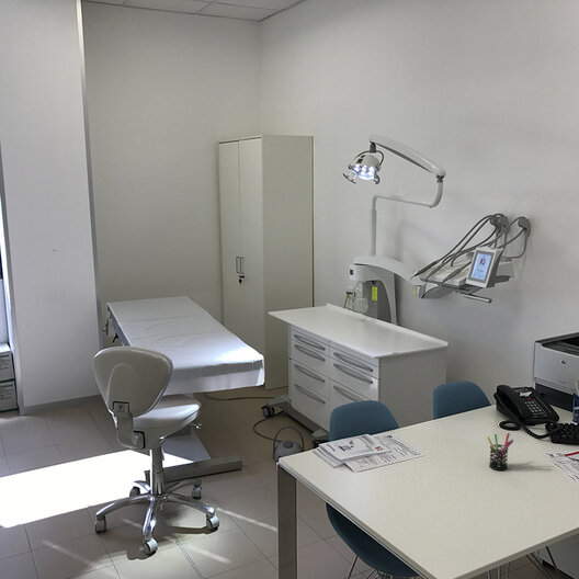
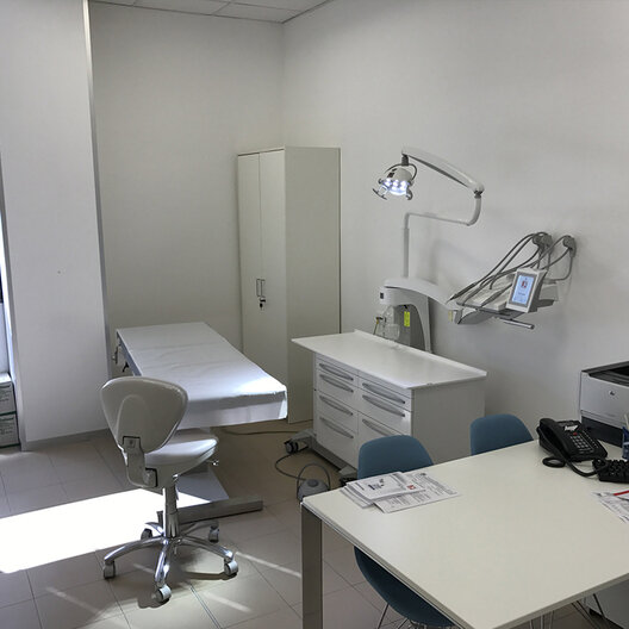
- pen holder [486,432,514,472]
